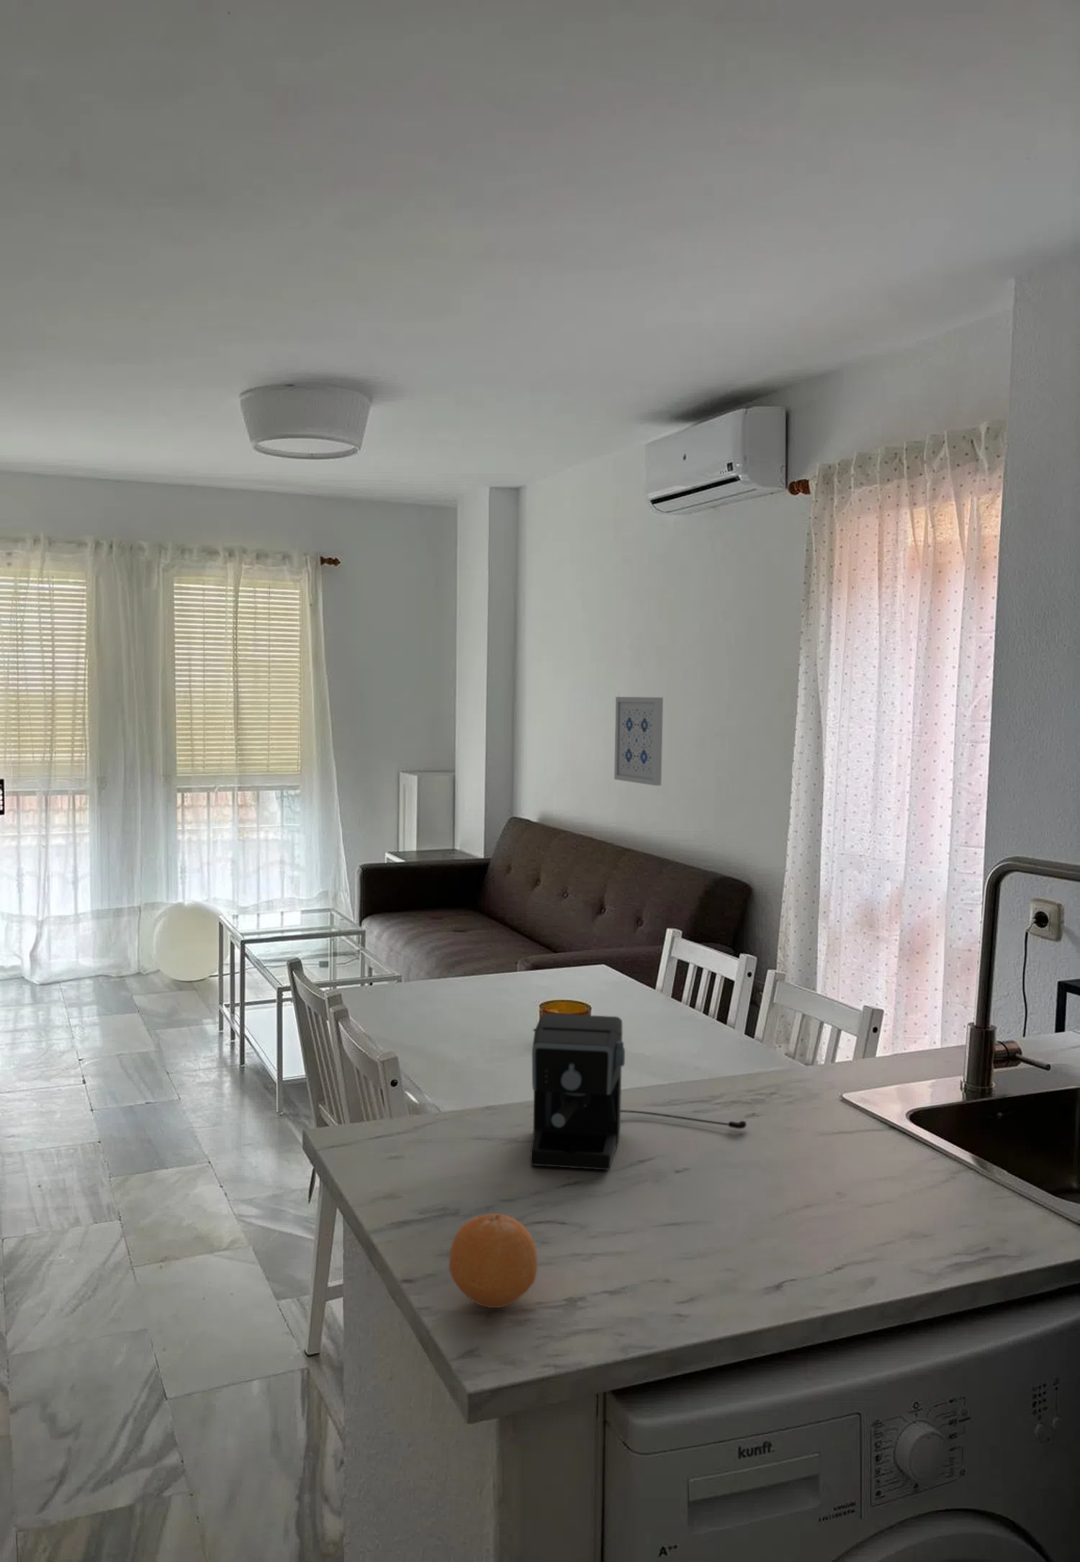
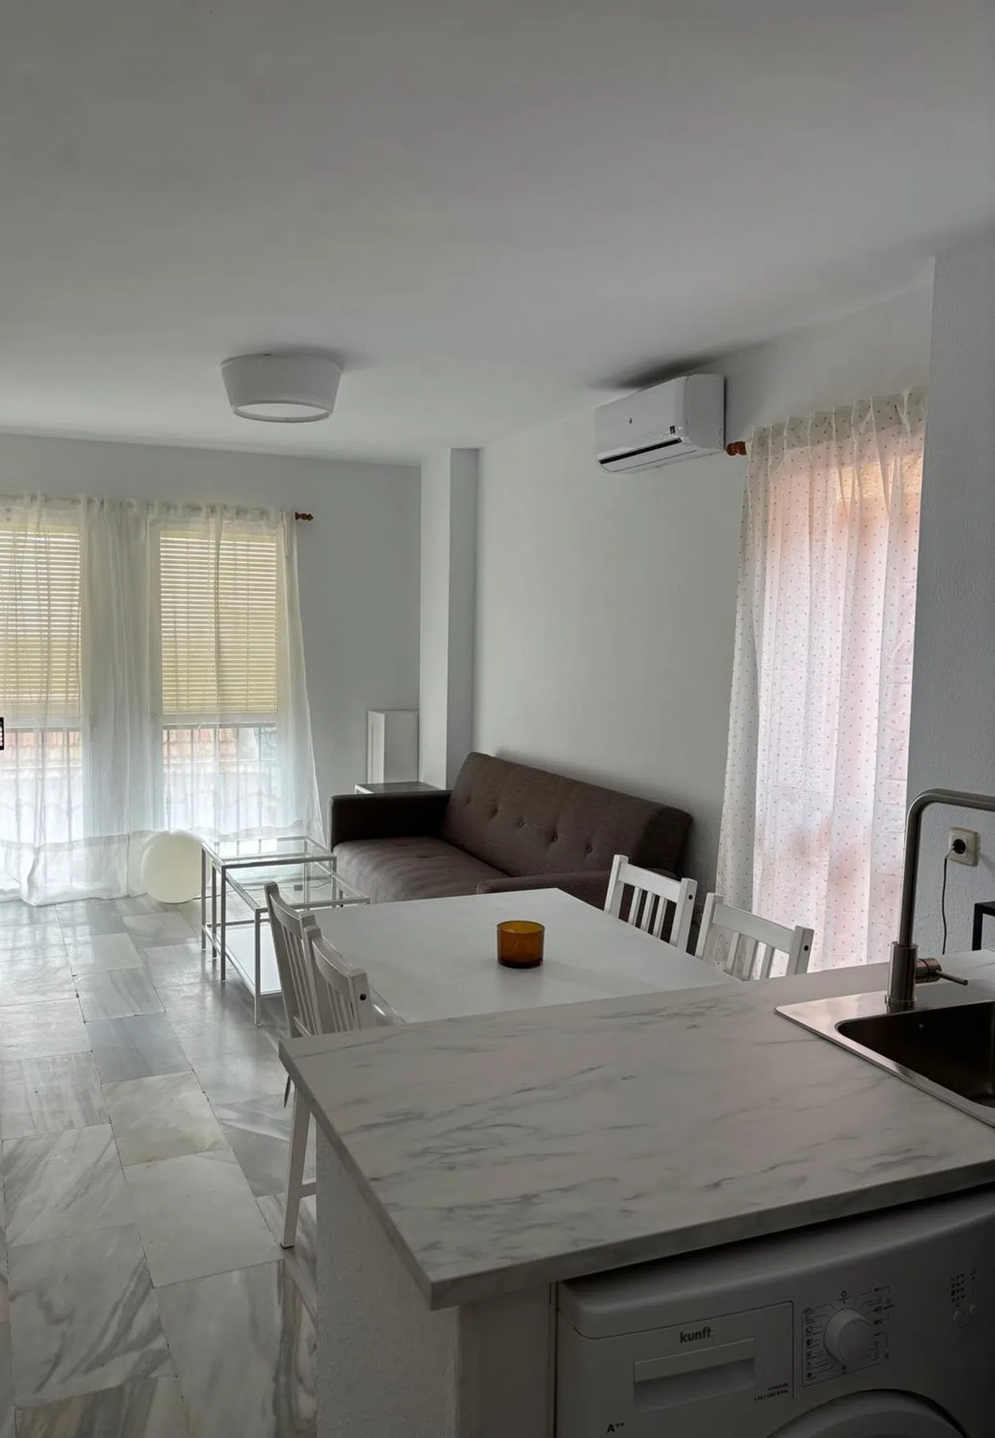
- wall art [614,696,663,786]
- fruit [449,1213,538,1309]
- coffee maker [529,1012,748,1170]
